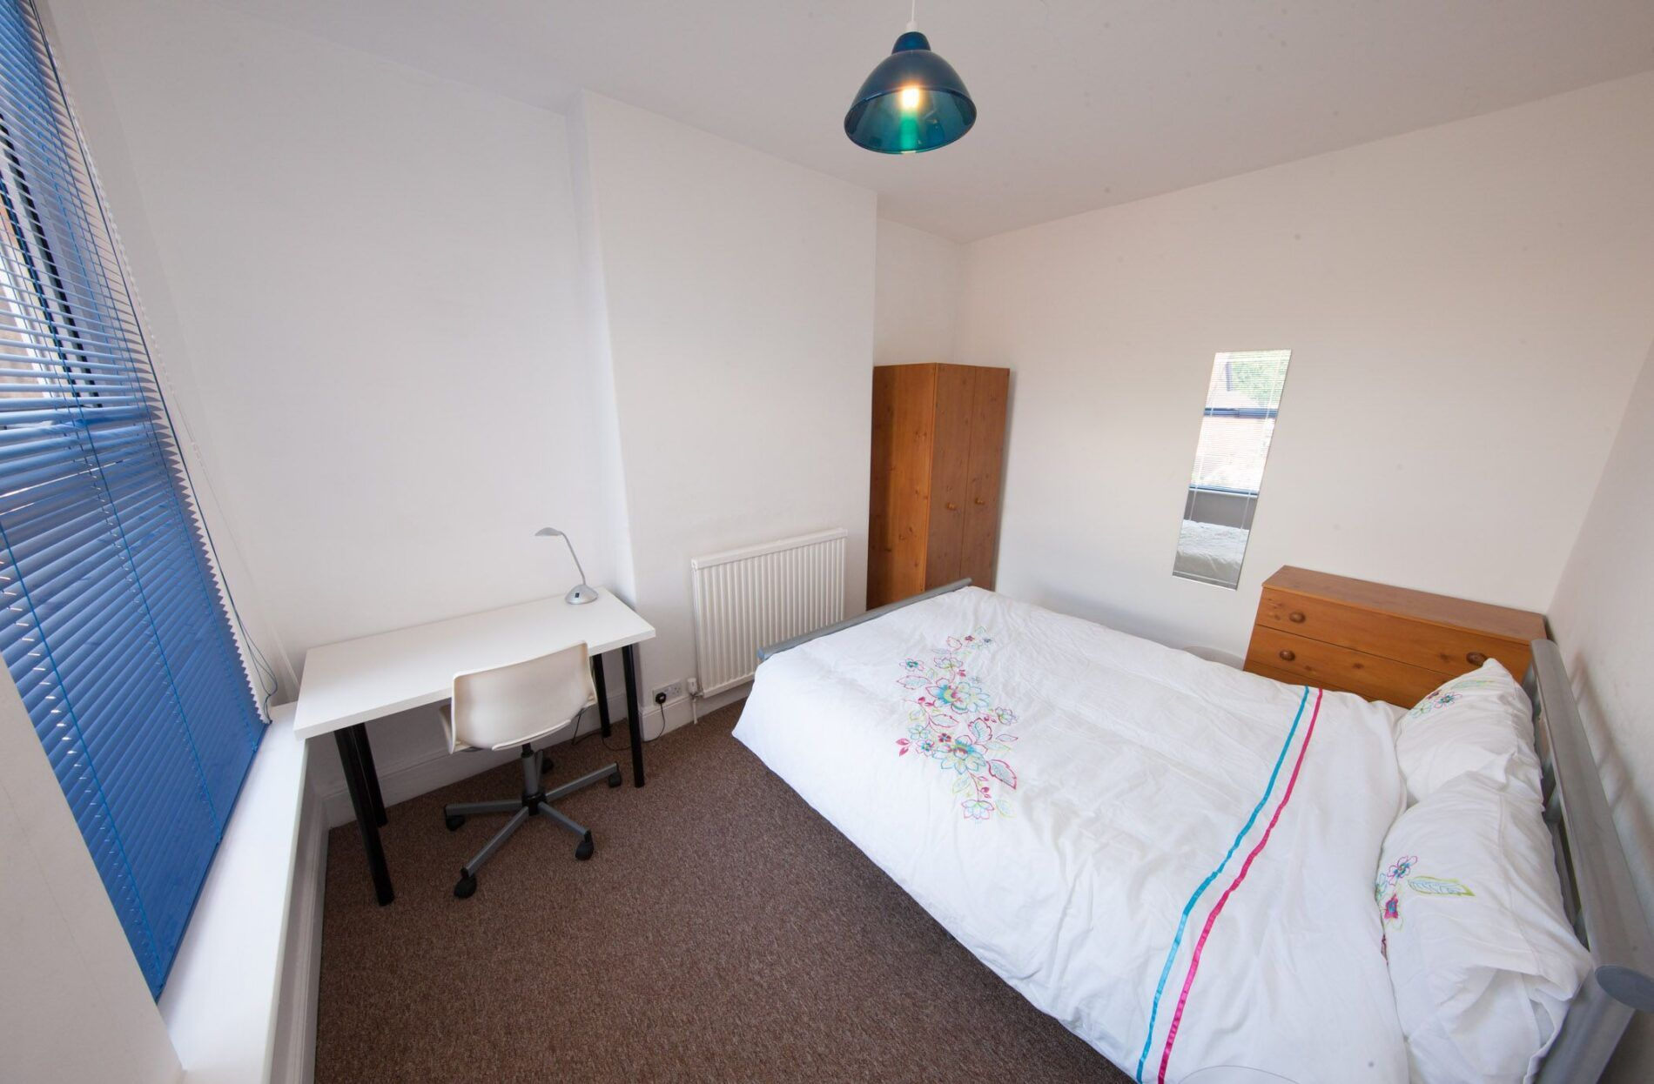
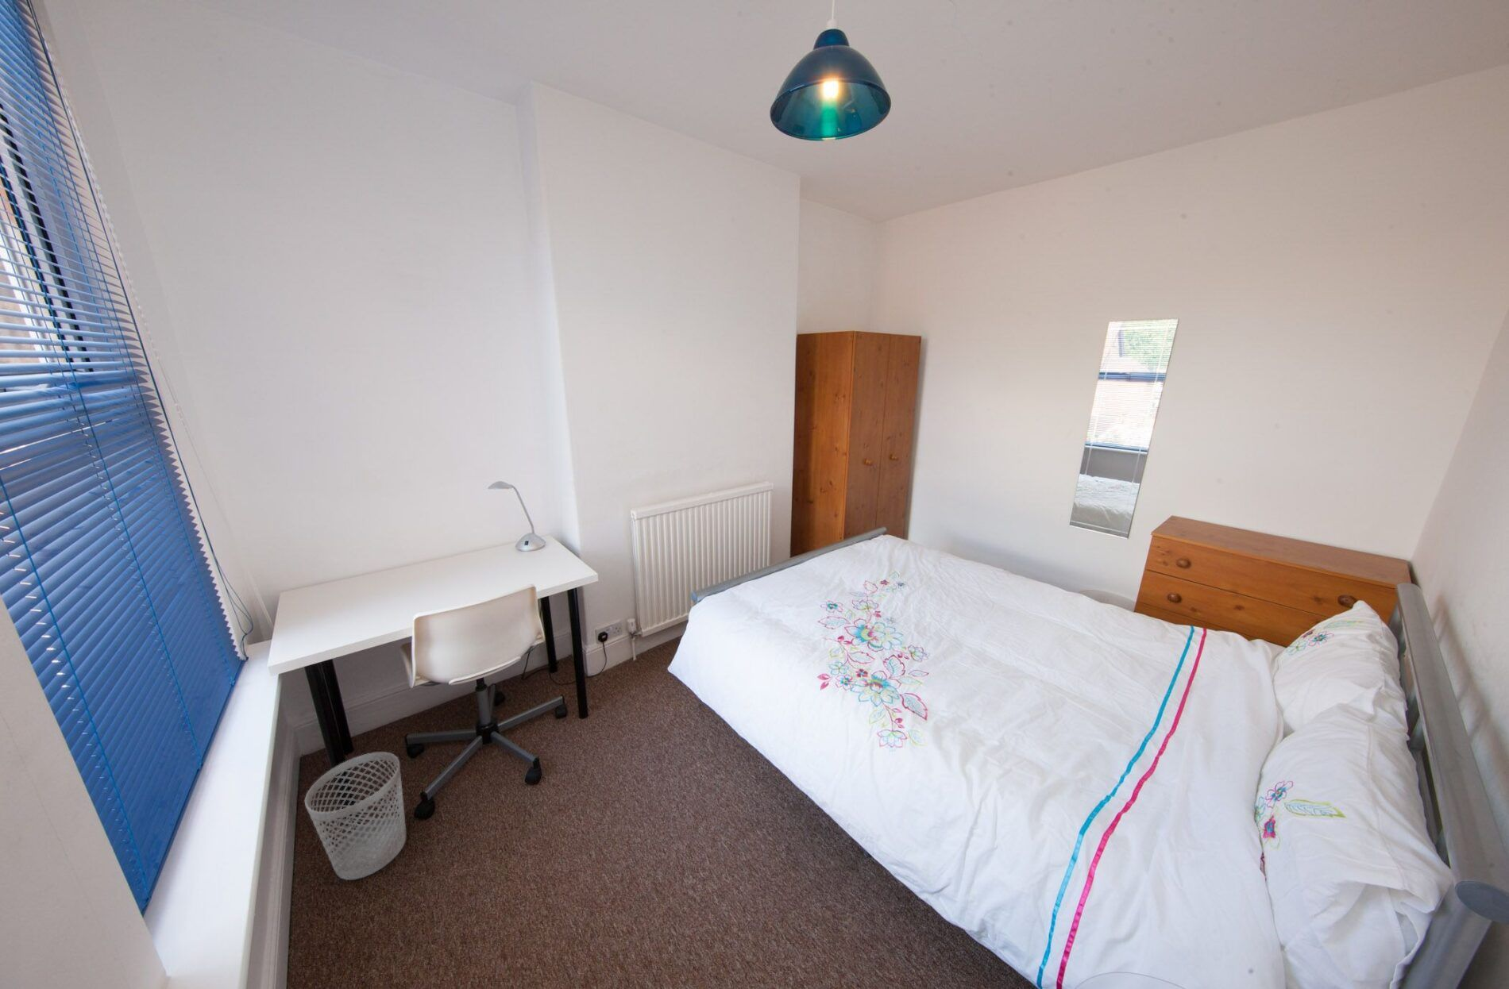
+ wastebasket [305,752,406,881]
